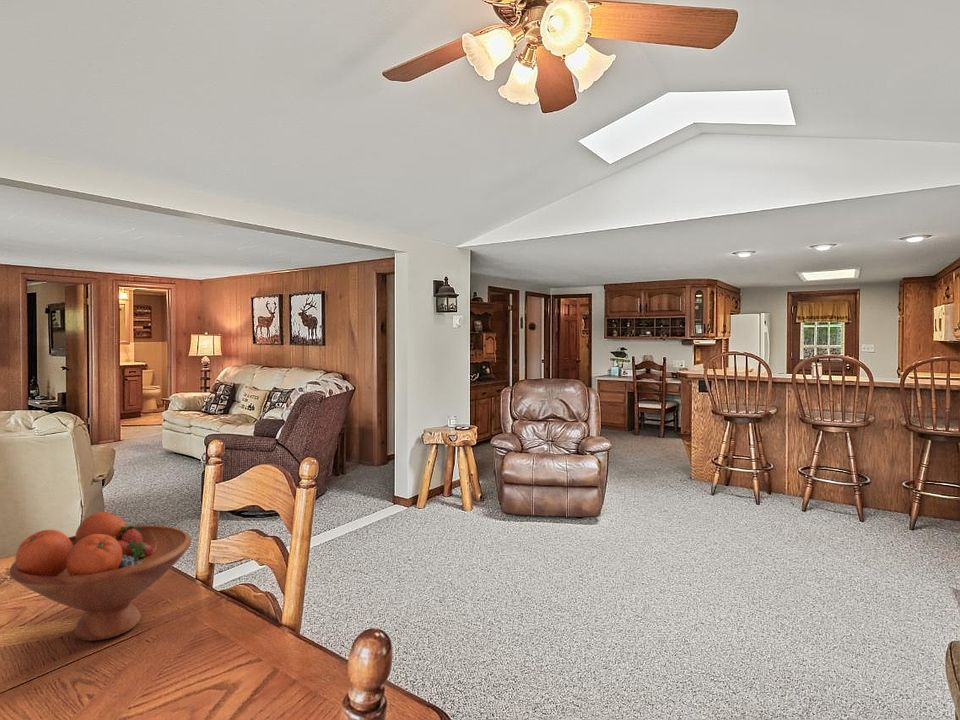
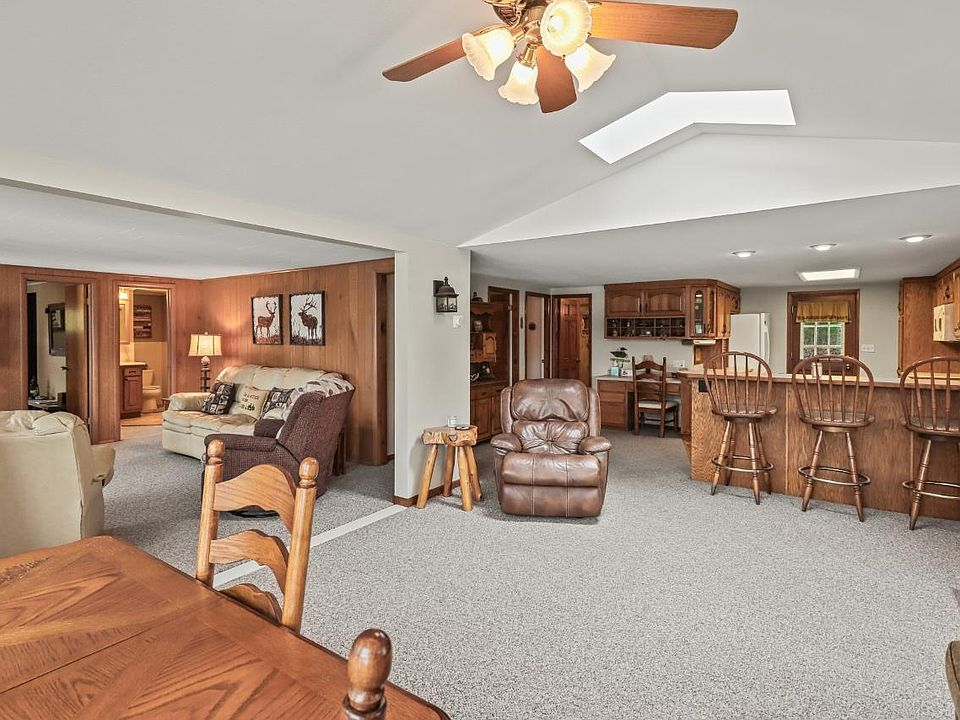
- fruit bowl [8,511,192,642]
